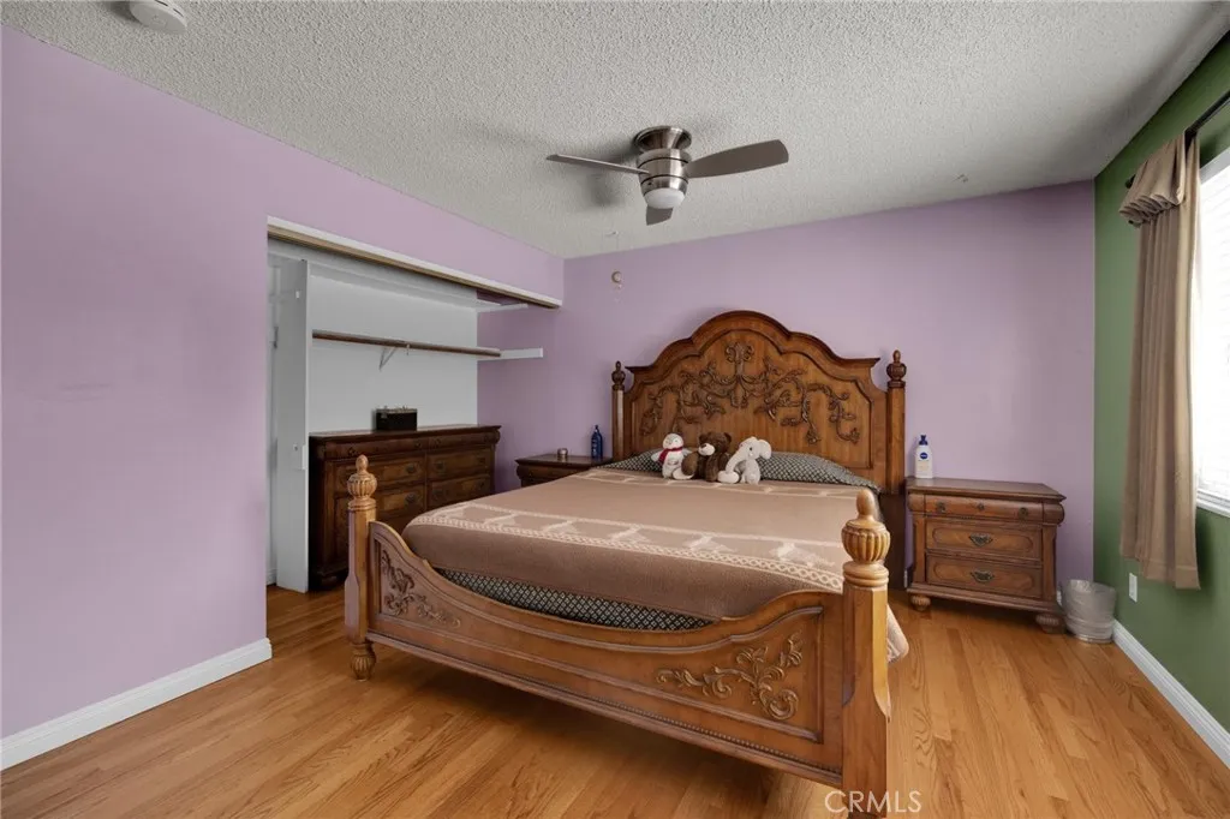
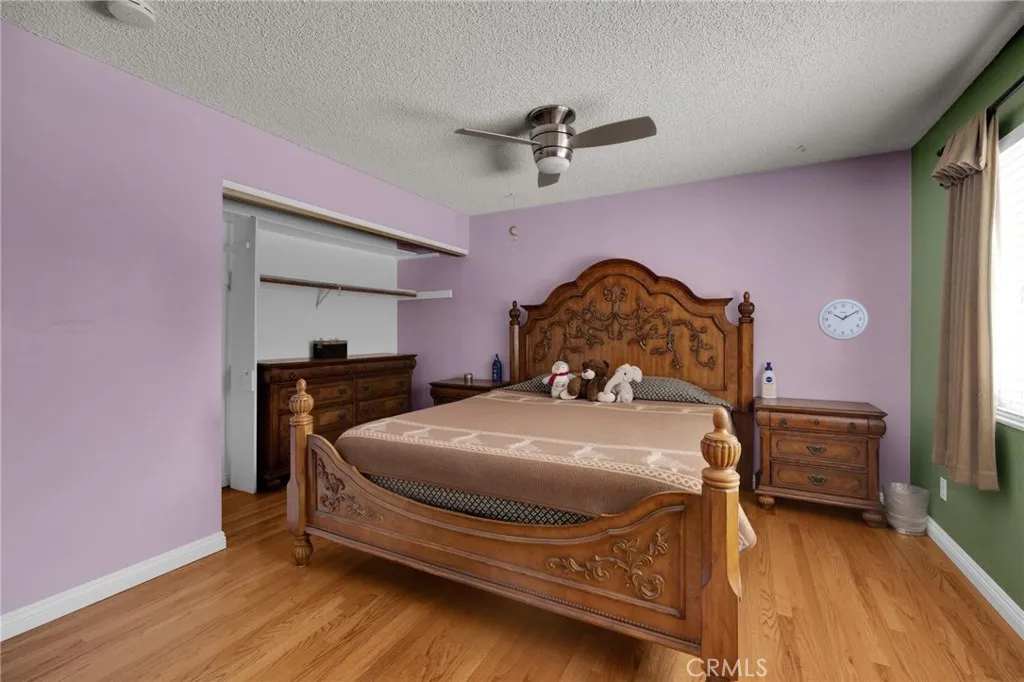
+ wall clock [817,297,870,341]
